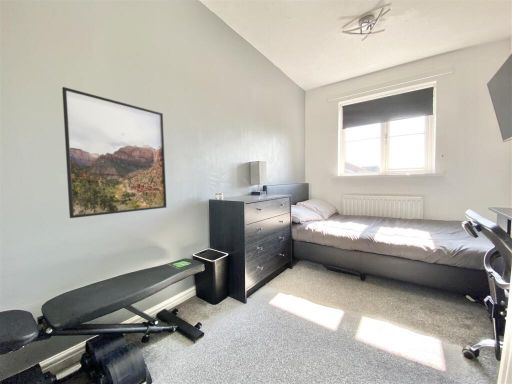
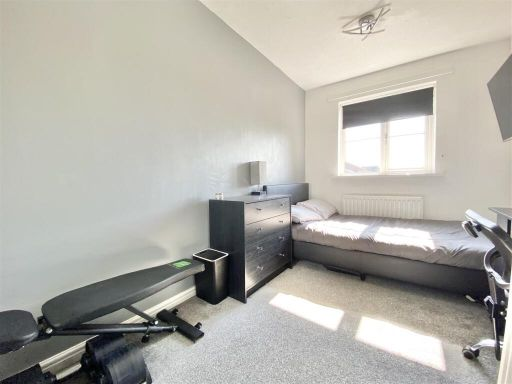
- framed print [61,86,168,219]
